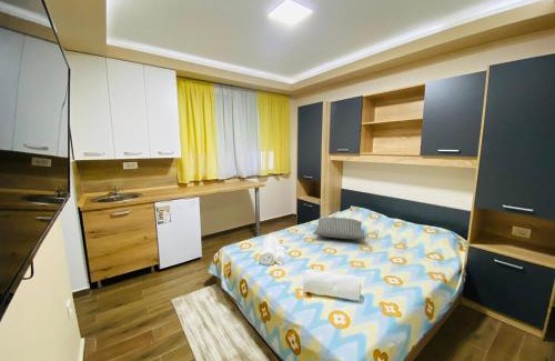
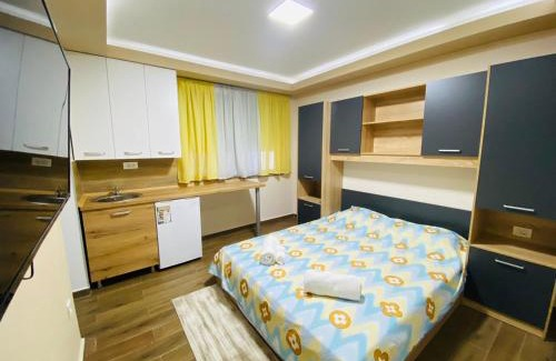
- pillow [312,215,367,240]
